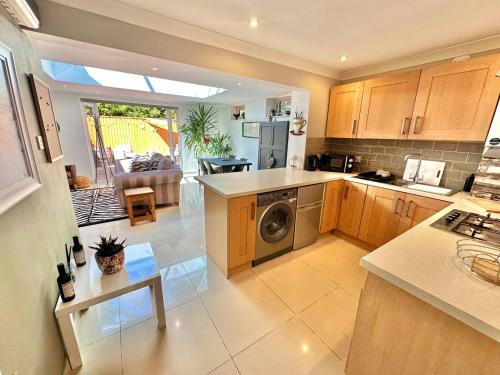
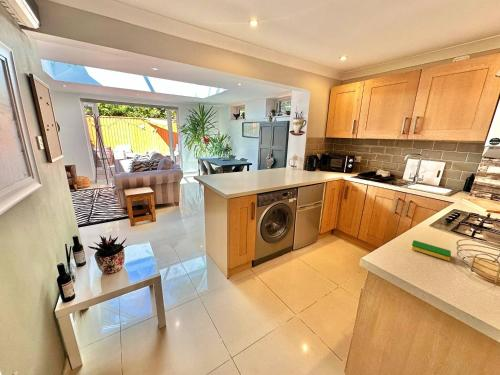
+ dish sponge [410,239,452,262]
